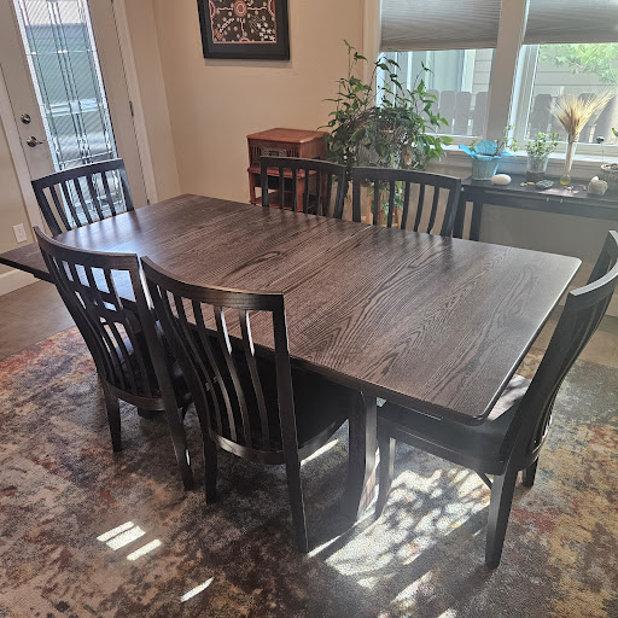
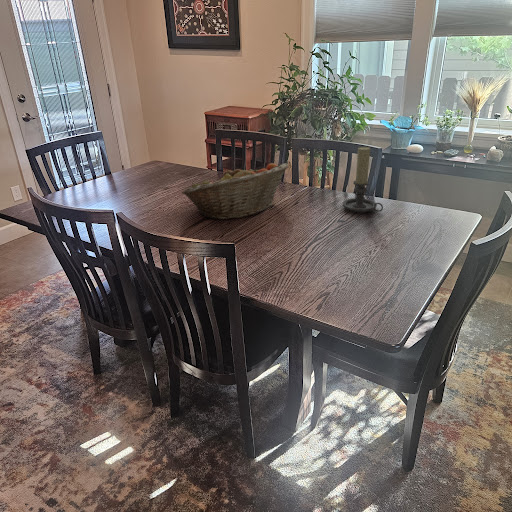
+ candle holder [342,146,384,213]
+ fruit basket [181,162,290,220]
